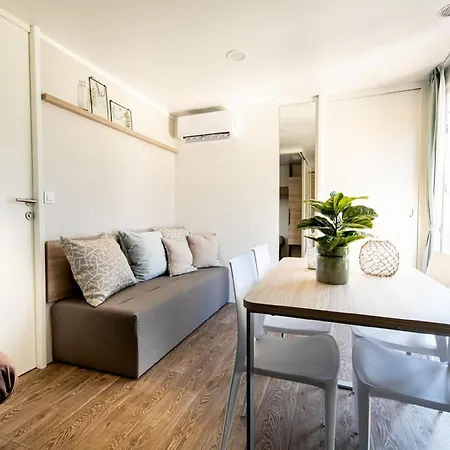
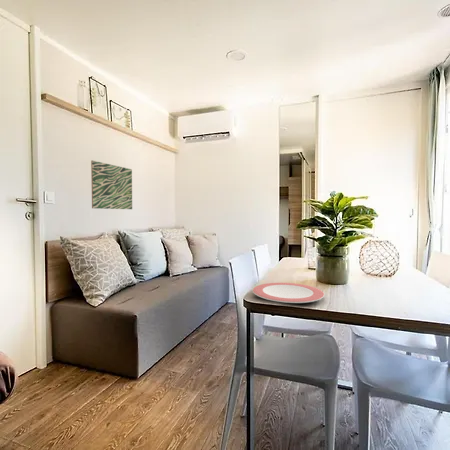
+ plate [252,282,325,304]
+ wall art [90,160,133,210]
